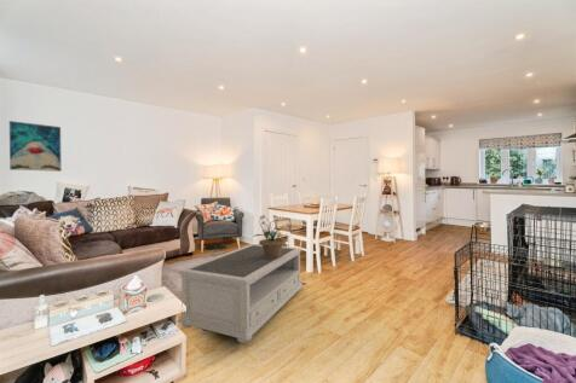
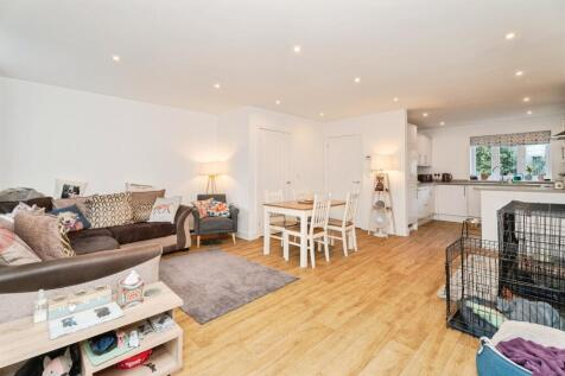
- wall art [8,120,63,173]
- coffee table [175,243,305,344]
- potted plant [252,214,290,259]
